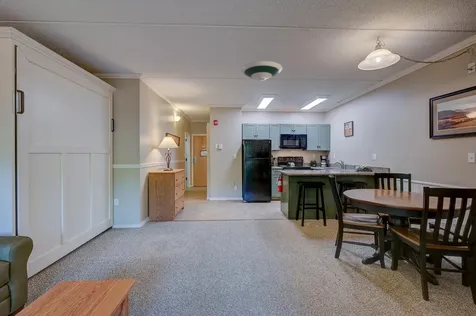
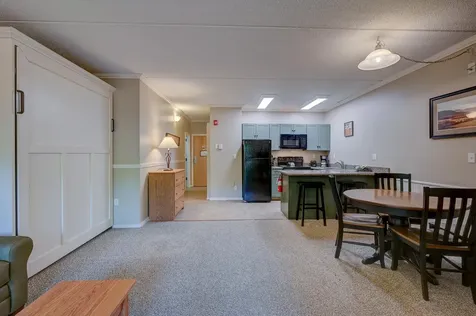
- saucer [240,60,283,81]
